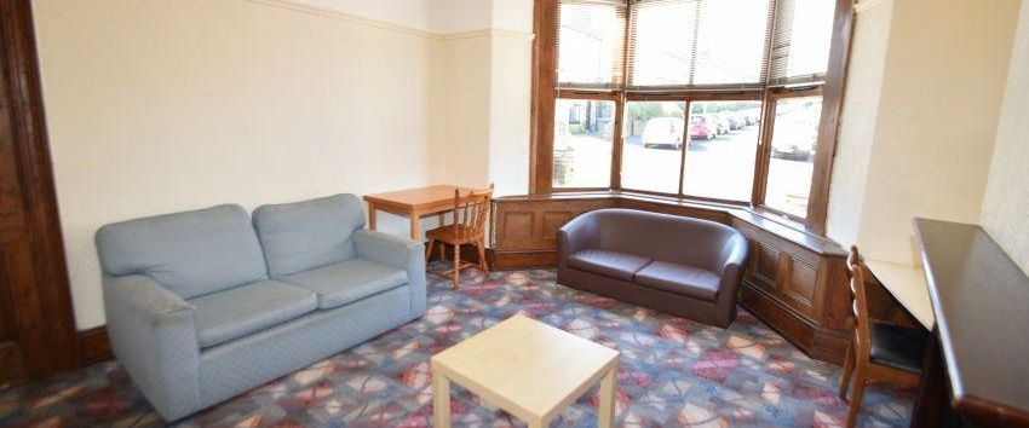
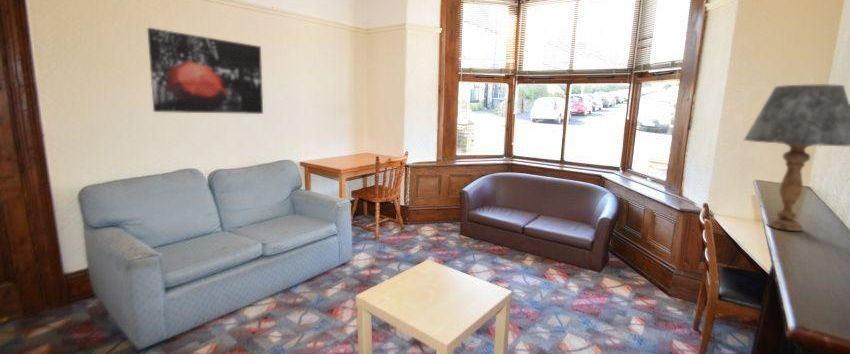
+ wall art [146,27,264,115]
+ table lamp [743,84,850,232]
